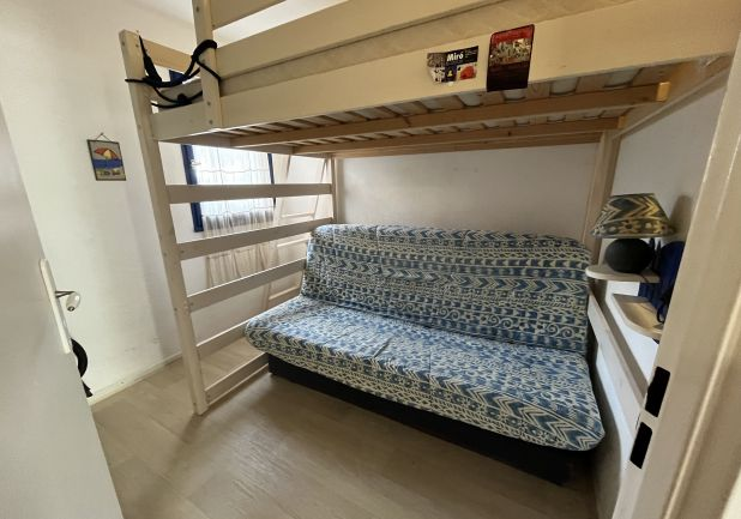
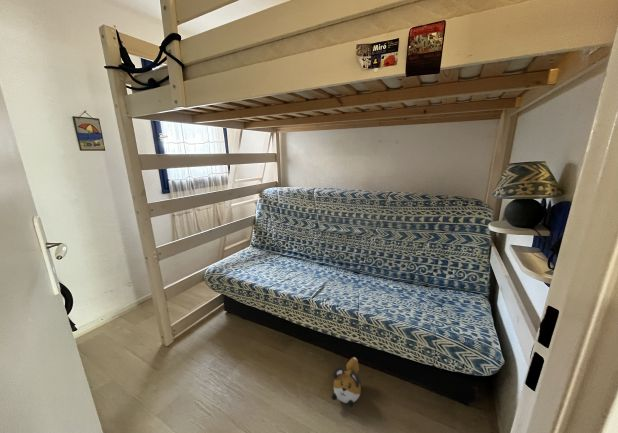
+ plush toy [330,356,362,408]
